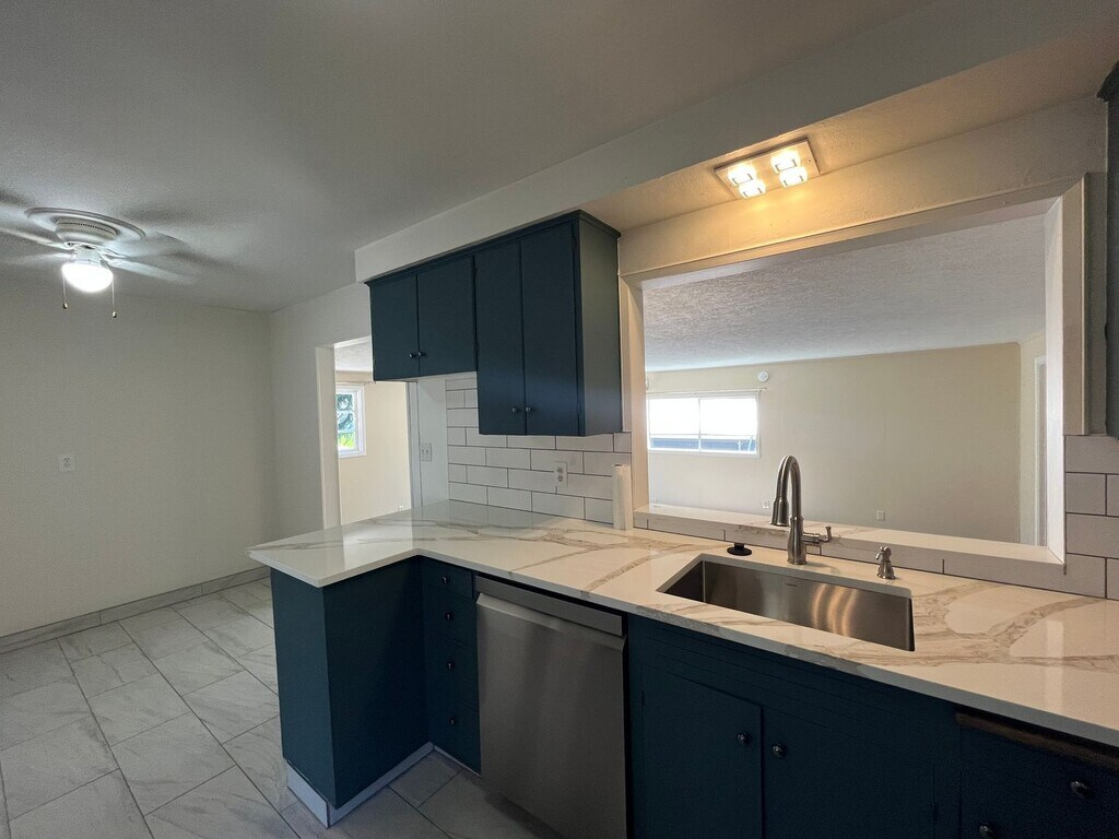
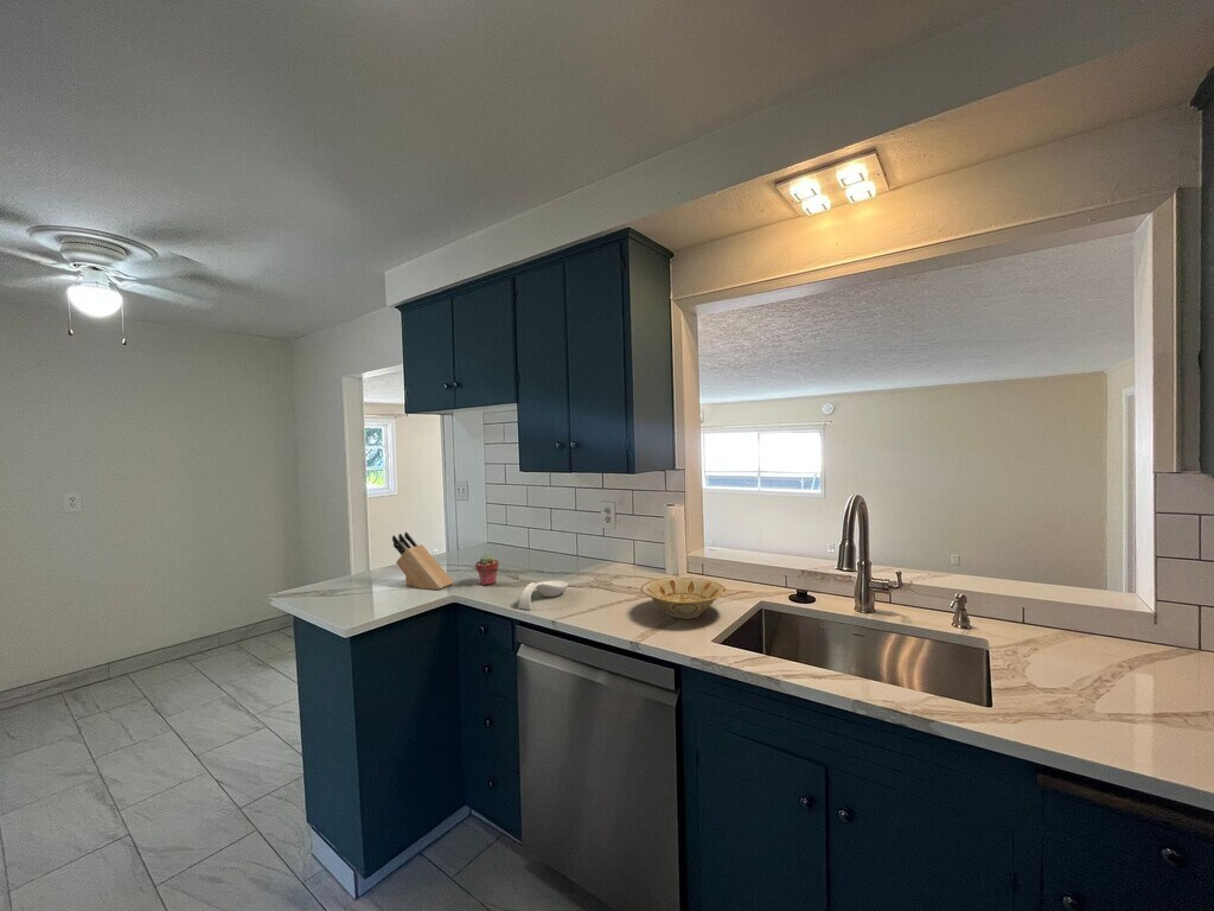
+ knife block [391,531,454,591]
+ bowl [639,576,728,620]
+ spoon rest [517,580,569,611]
+ potted succulent [474,553,500,586]
